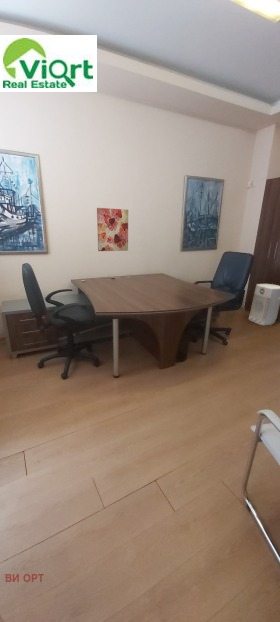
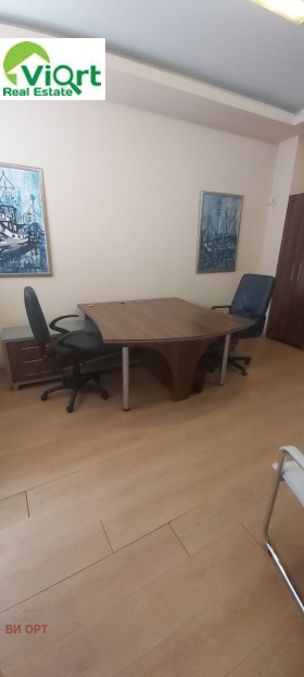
- air purifier [247,283,280,326]
- wall art [96,207,129,252]
